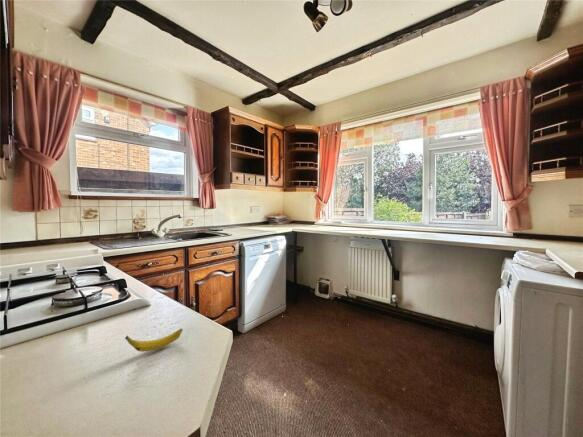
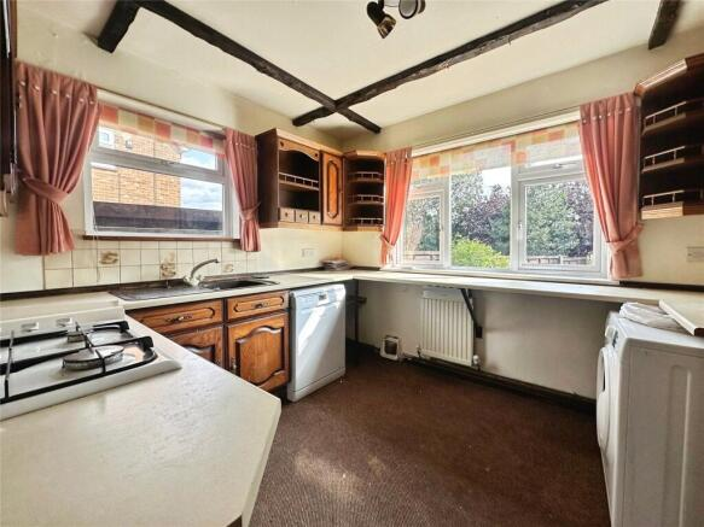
- banana [124,327,184,353]
